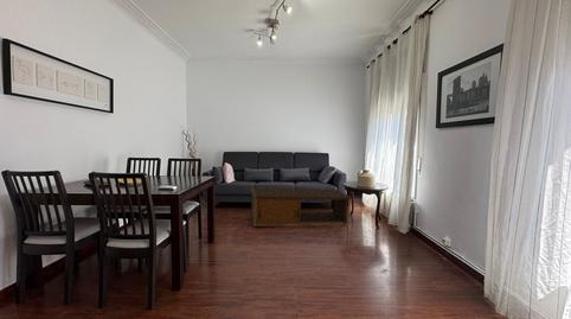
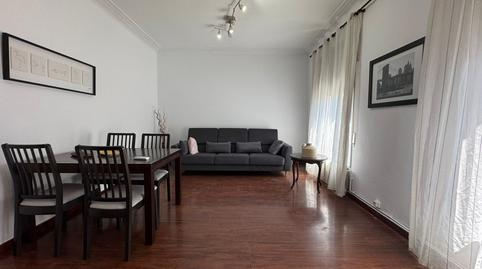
- coffee table [250,186,352,228]
